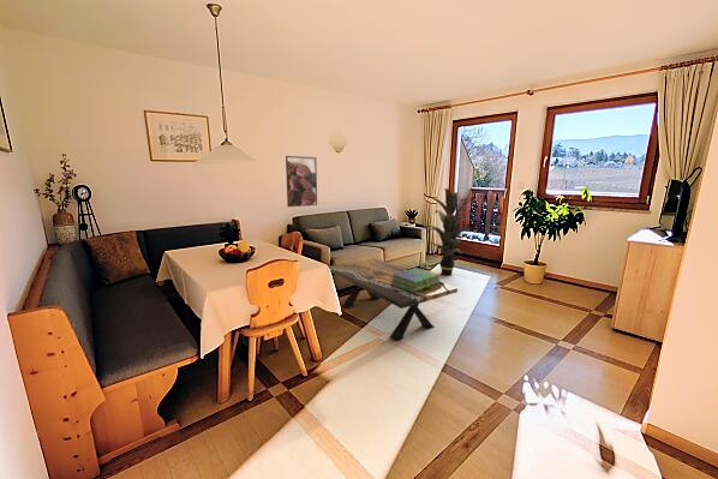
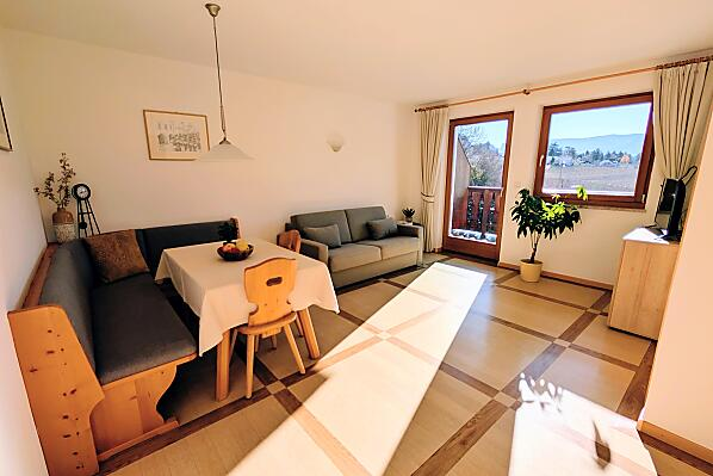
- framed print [285,155,318,208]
- coffee table [328,257,459,342]
- indoor plant [421,187,475,277]
- stack of books [391,267,441,293]
